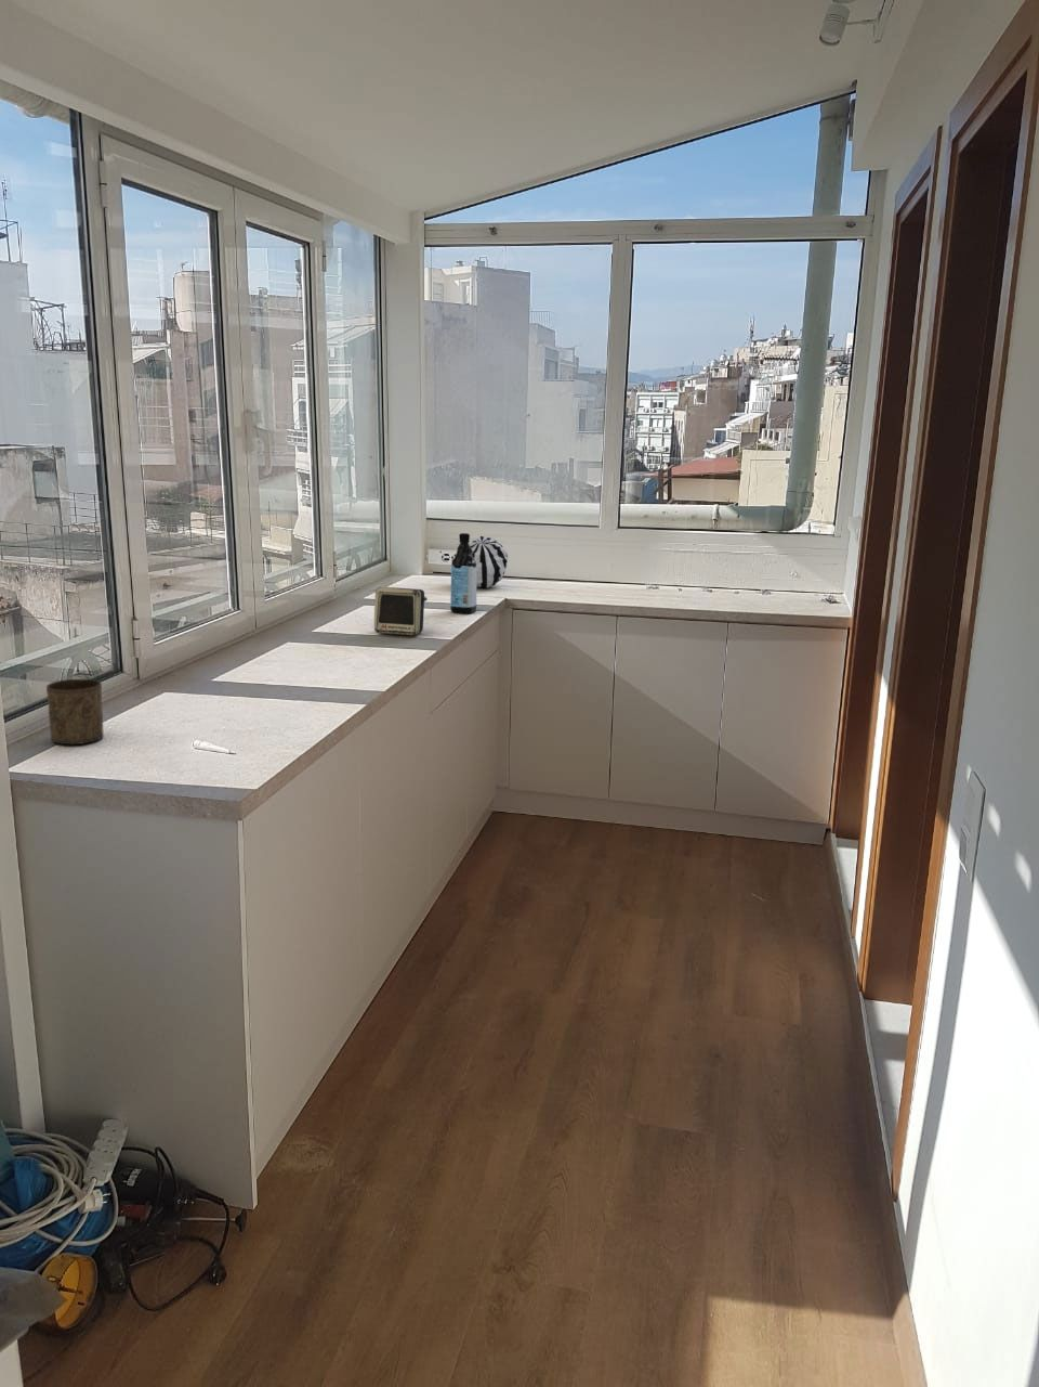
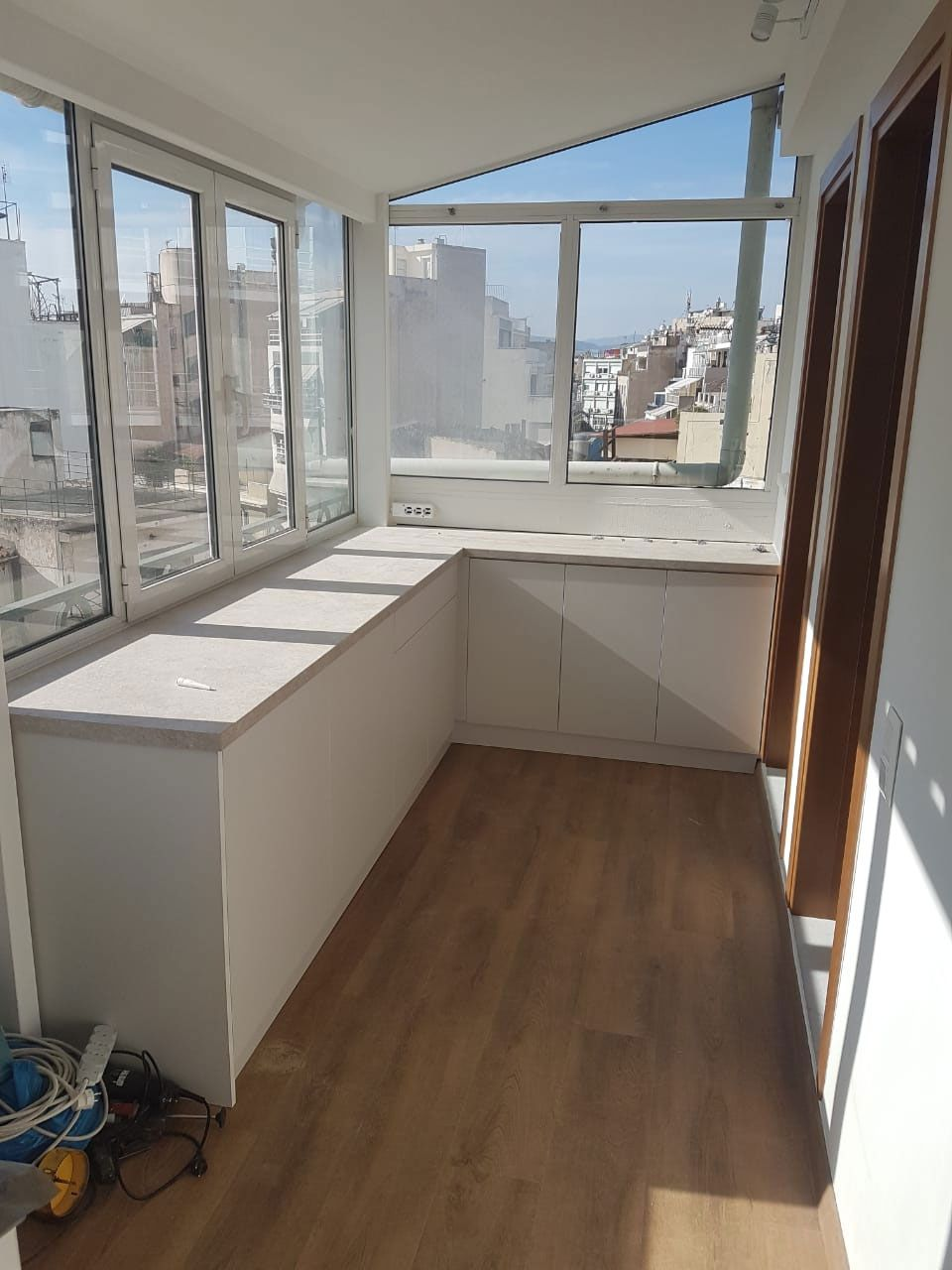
- cup [46,678,105,746]
- water bottle [450,532,477,616]
- decorative ball [468,535,509,589]
- speaker [373,586,429,636]
